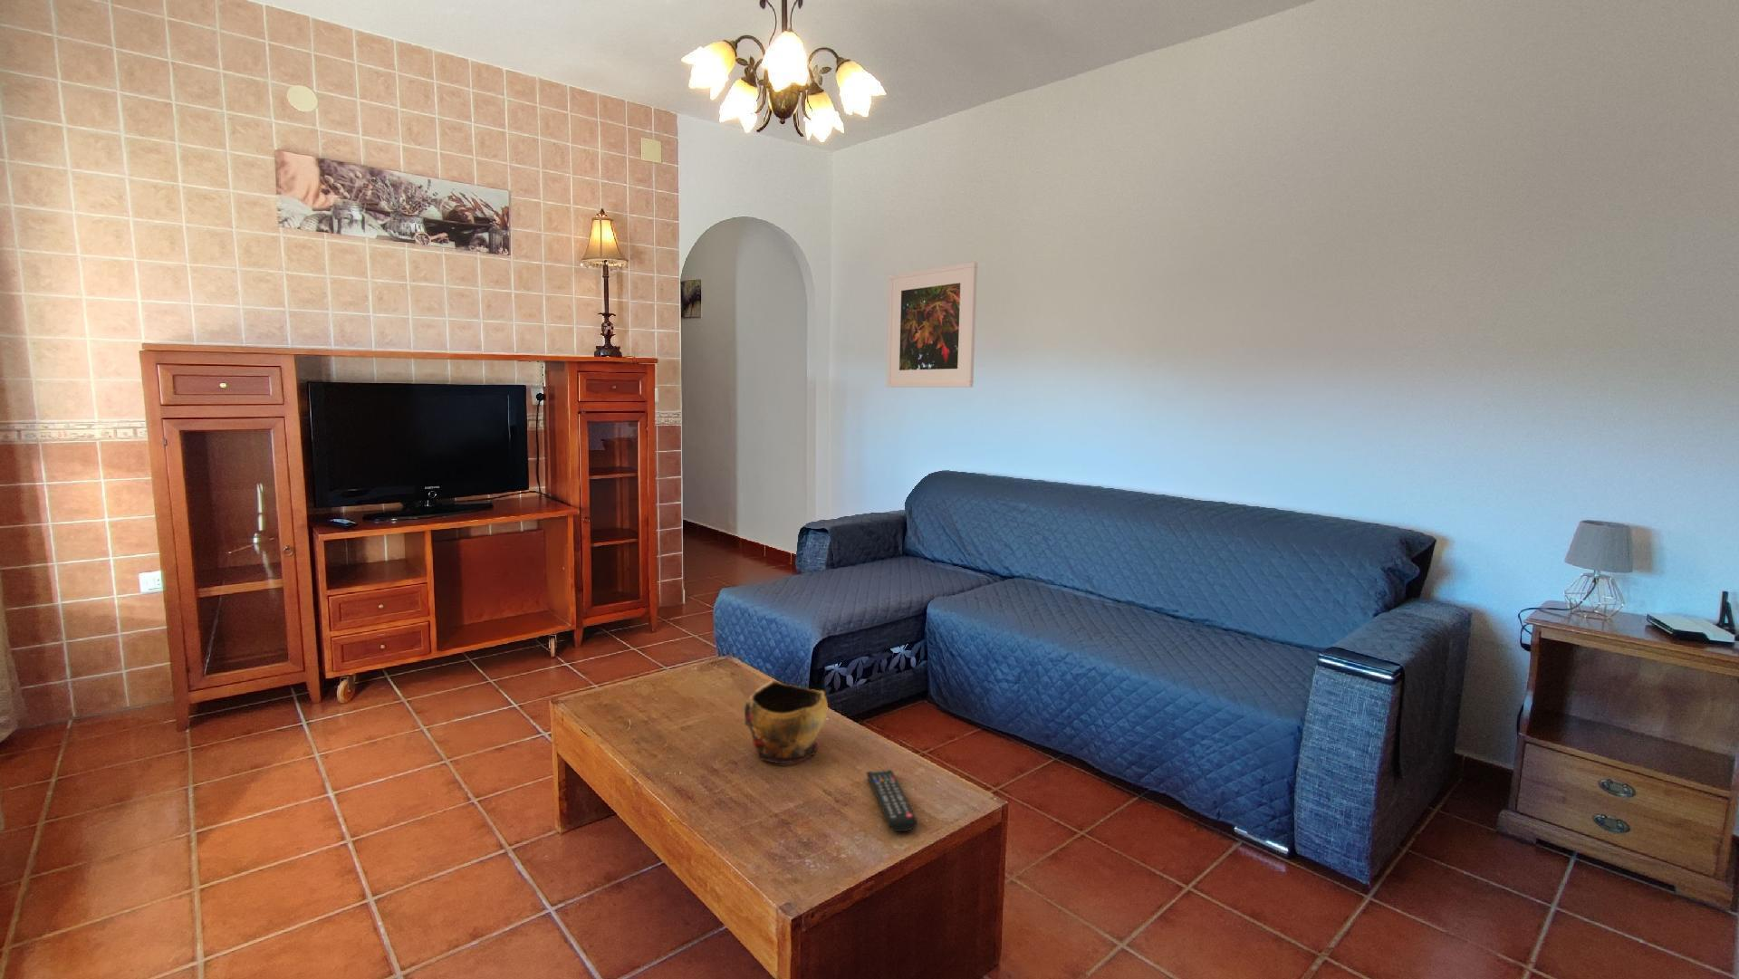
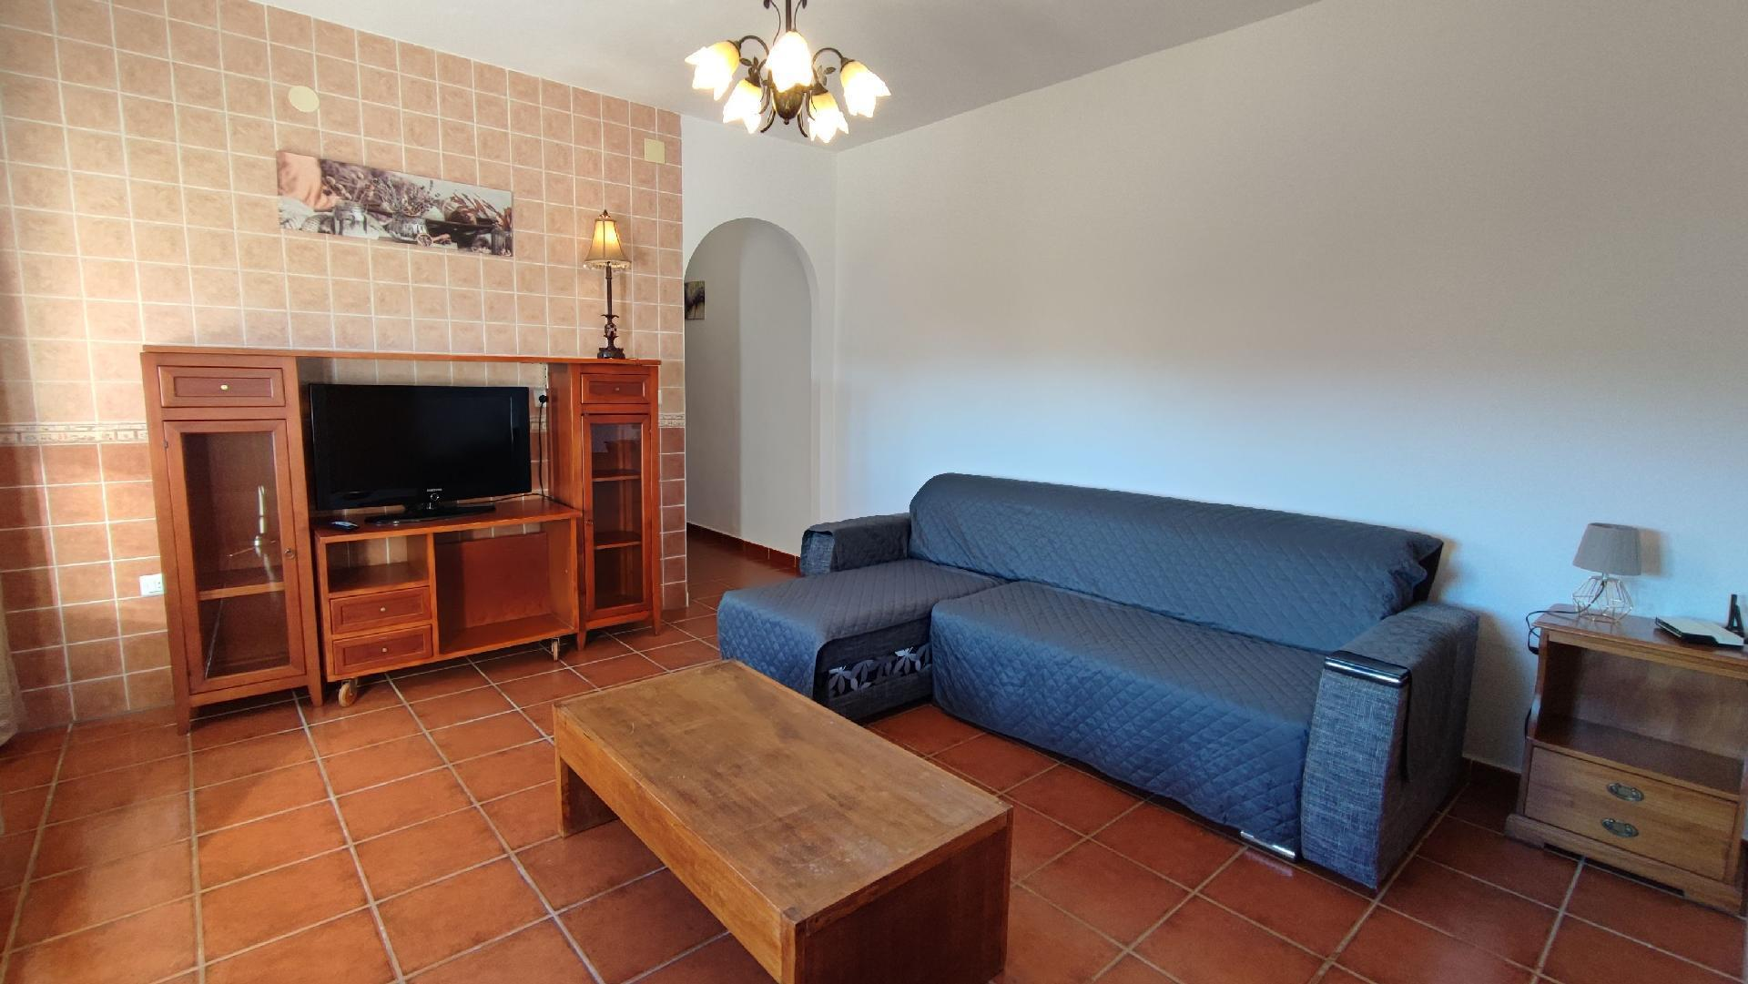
- decorative bowl [744,679,829,764]
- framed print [886,260,978,388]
- remote control [865,769,917,832]
